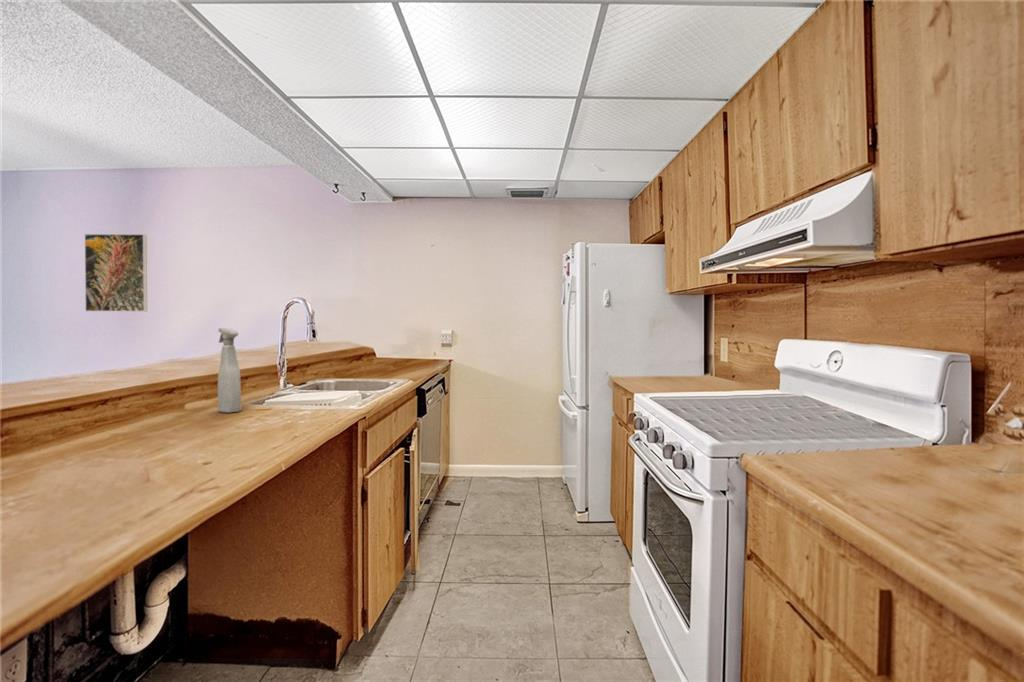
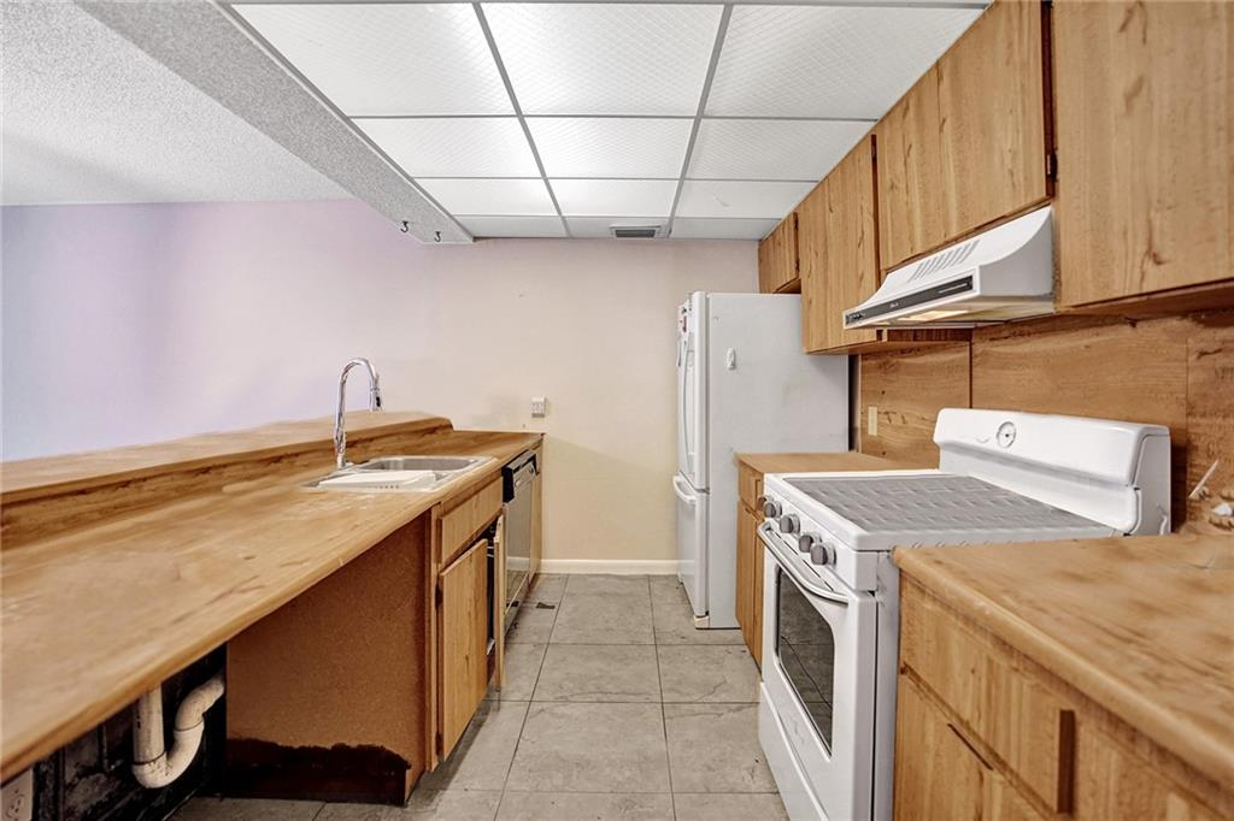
- spray bottle [217,327,242,414]
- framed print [84,233,148,313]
